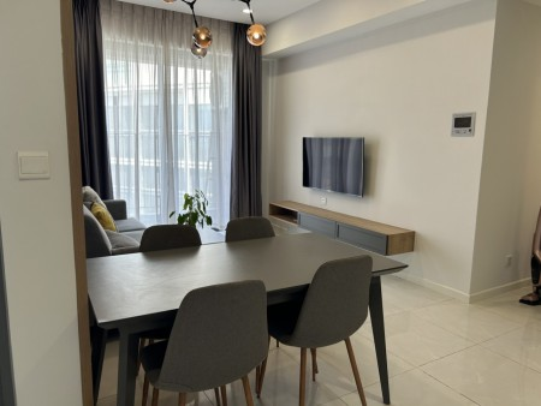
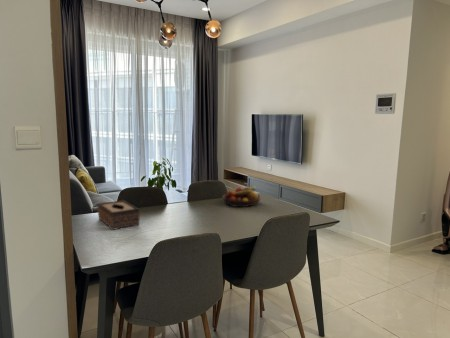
+ tissue box [97,199,141,231]
+ fruit bowl [222,185,261,208]
